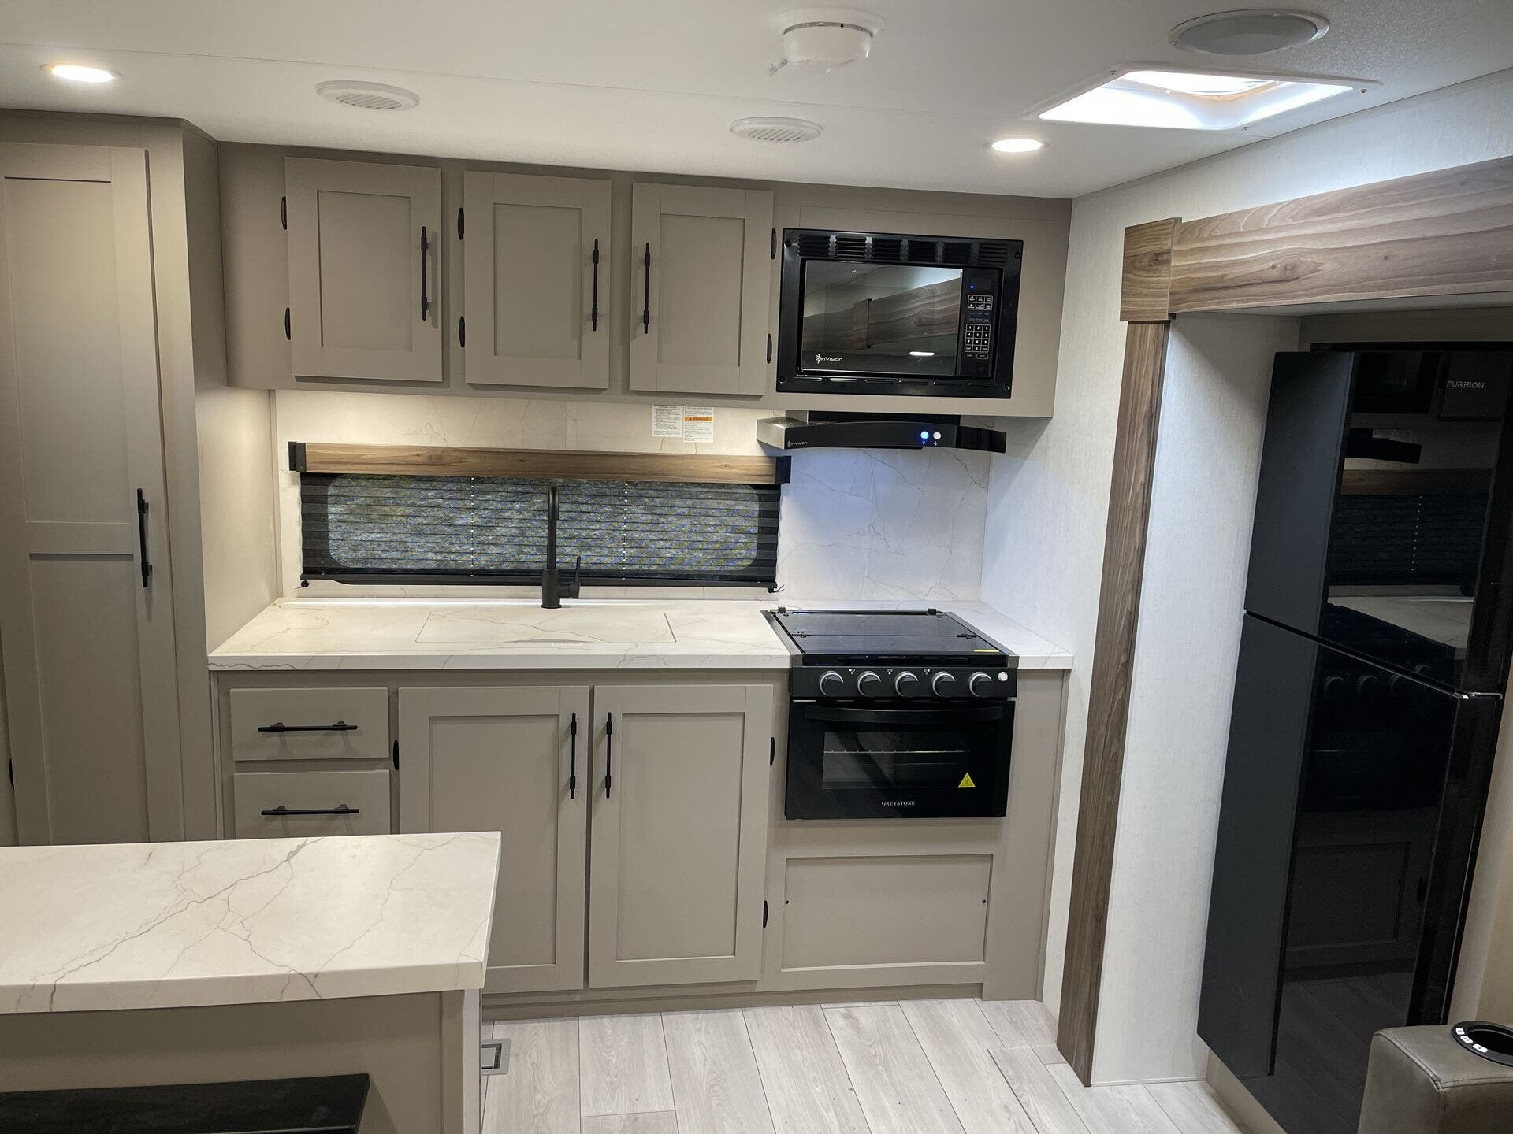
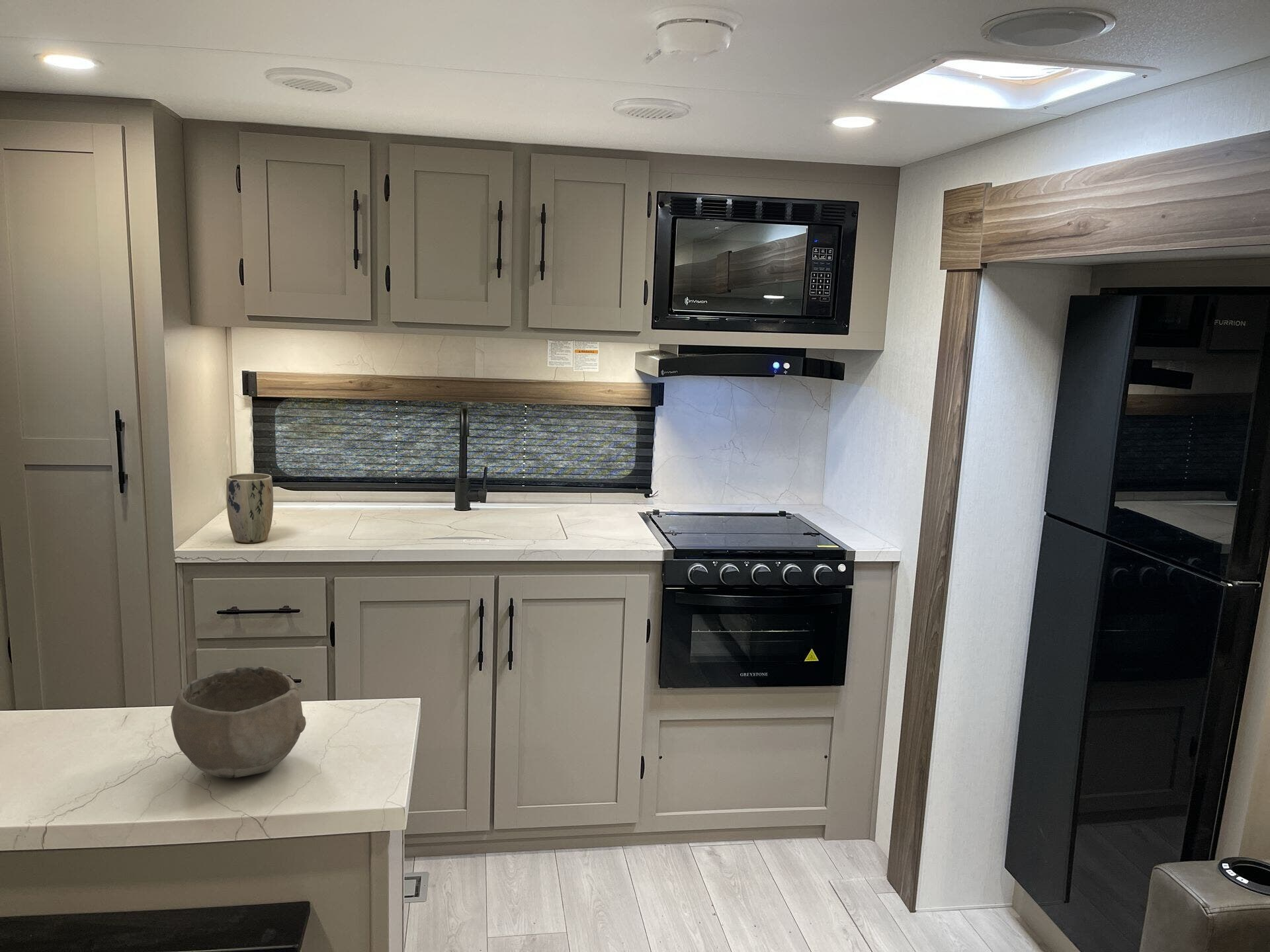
+ bowl [170,666,307,778]
+ plant pot [226,473,274,543]
